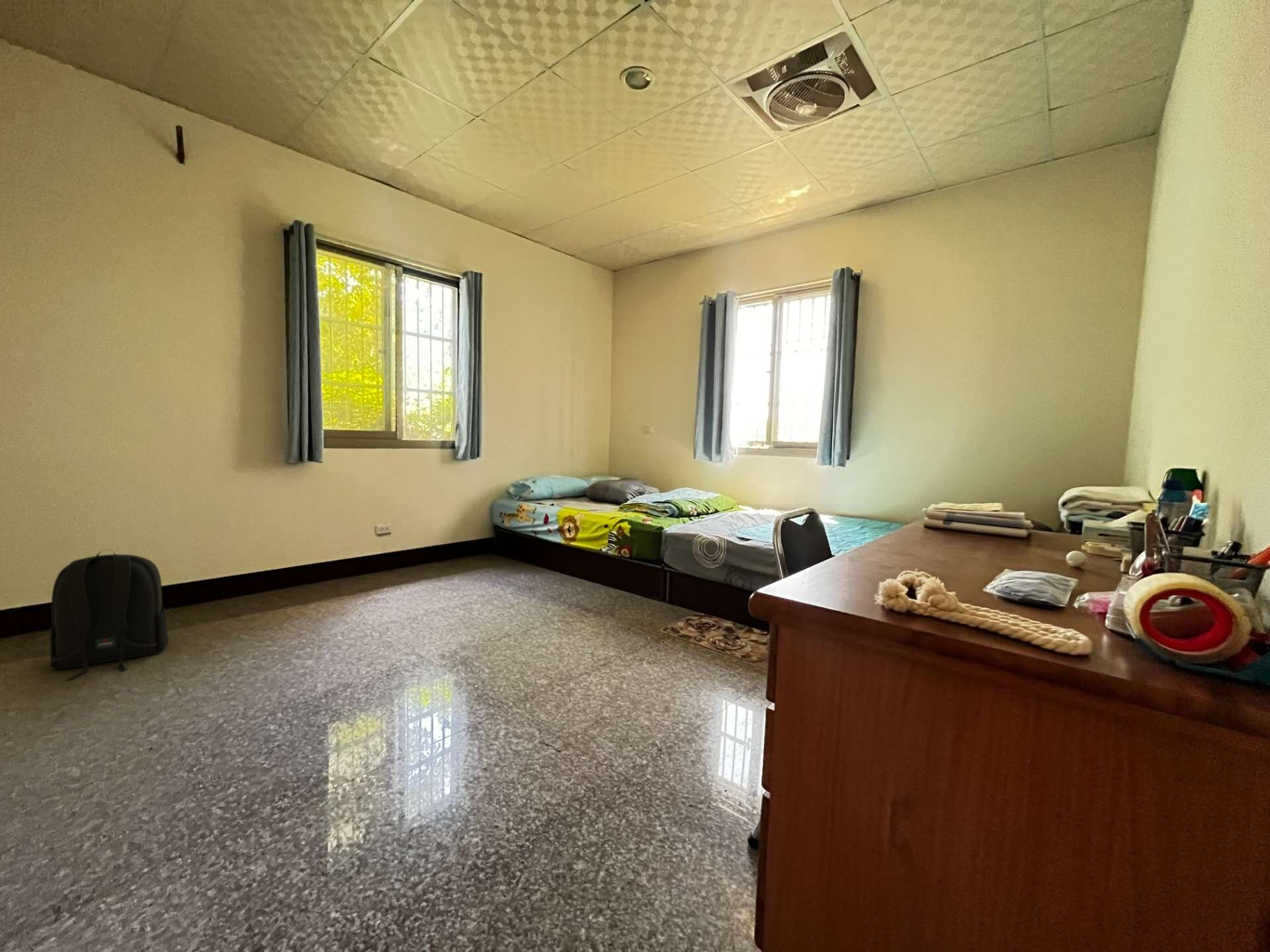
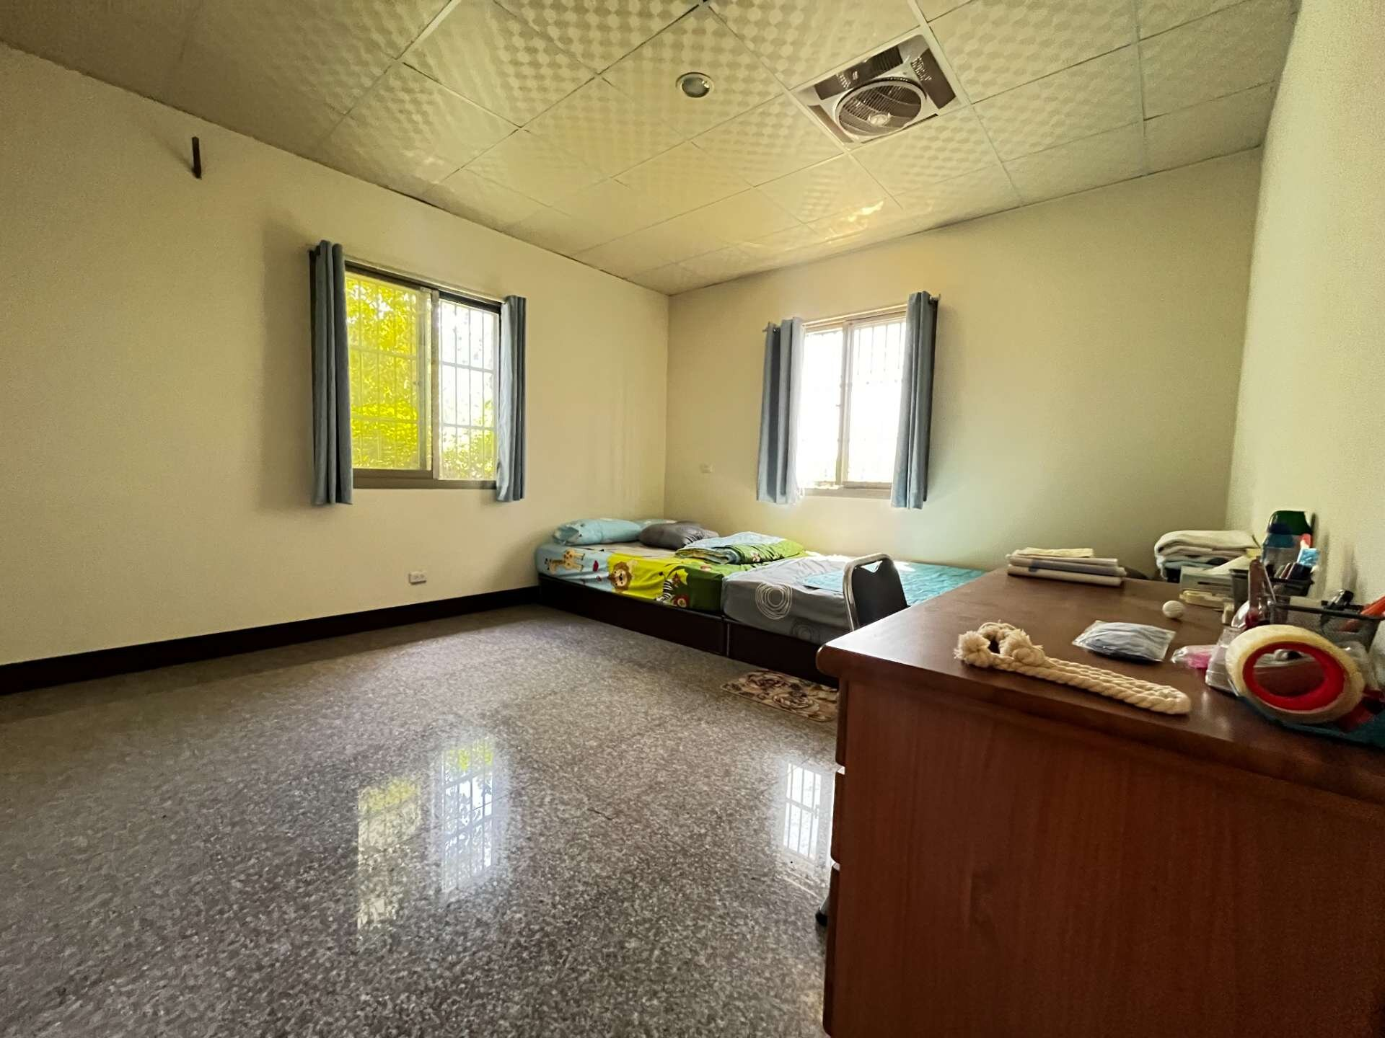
- backpack [49,549,170,680]
